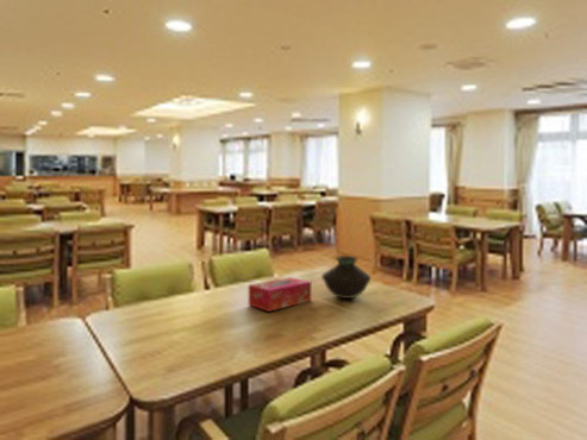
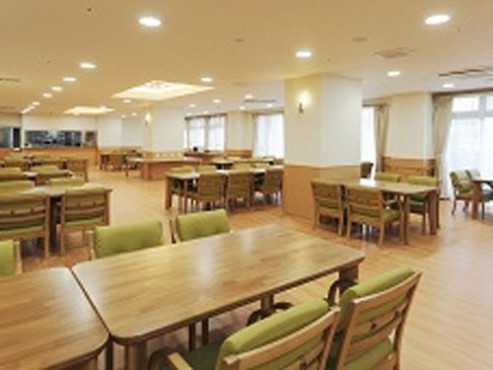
- tissue box [248,276,312,313]
- vase [320,254,371,300]
